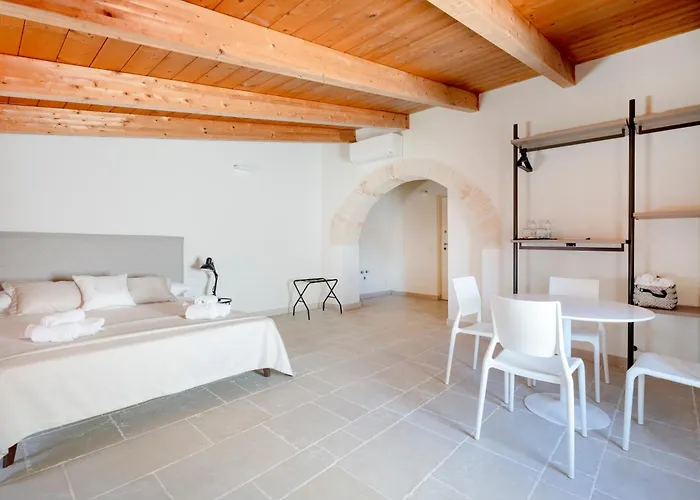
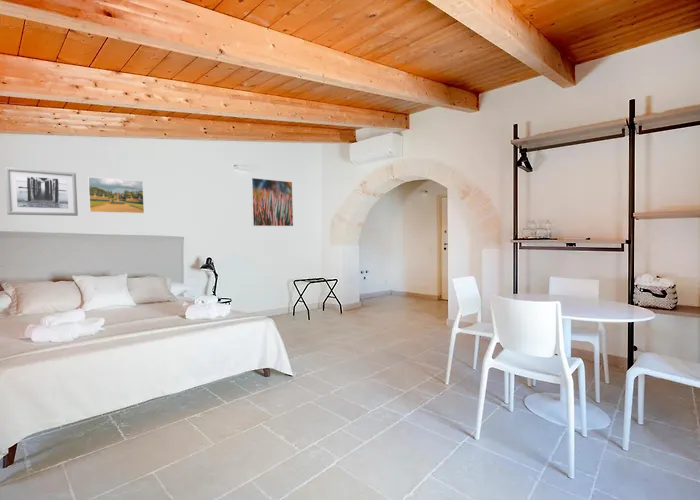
+ wall art [4,166,79,217]
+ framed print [250,177,294,227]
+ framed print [87,176,145,214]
